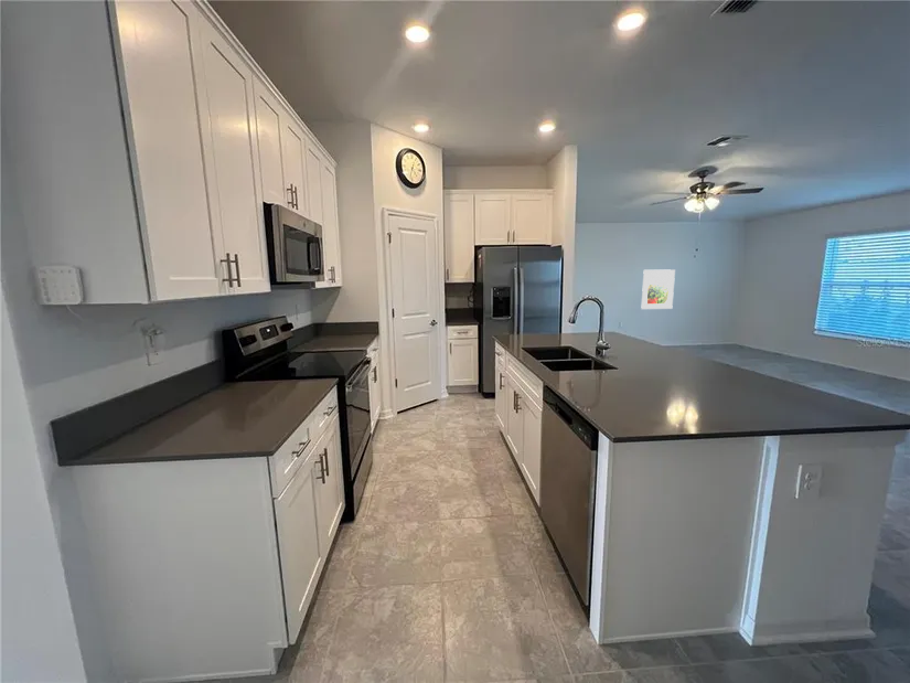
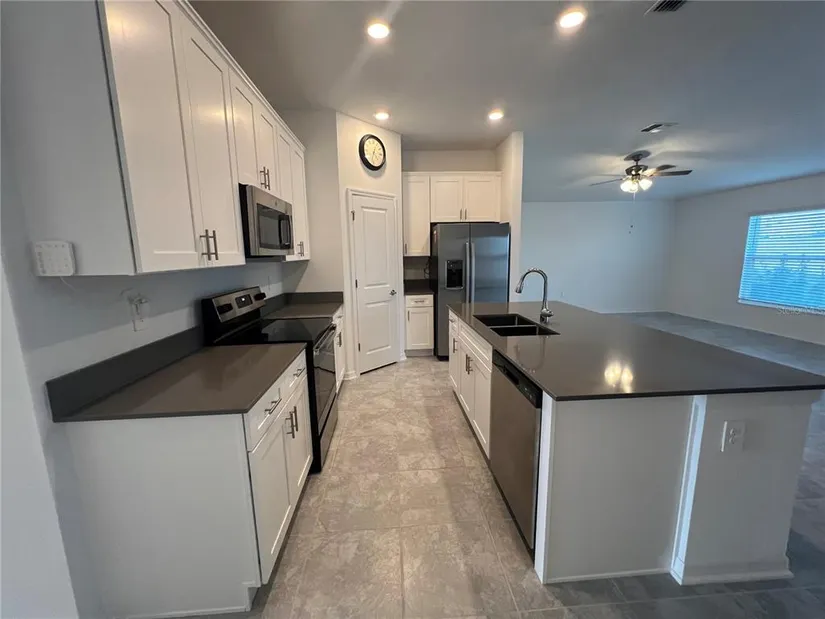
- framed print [640,268,676,310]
